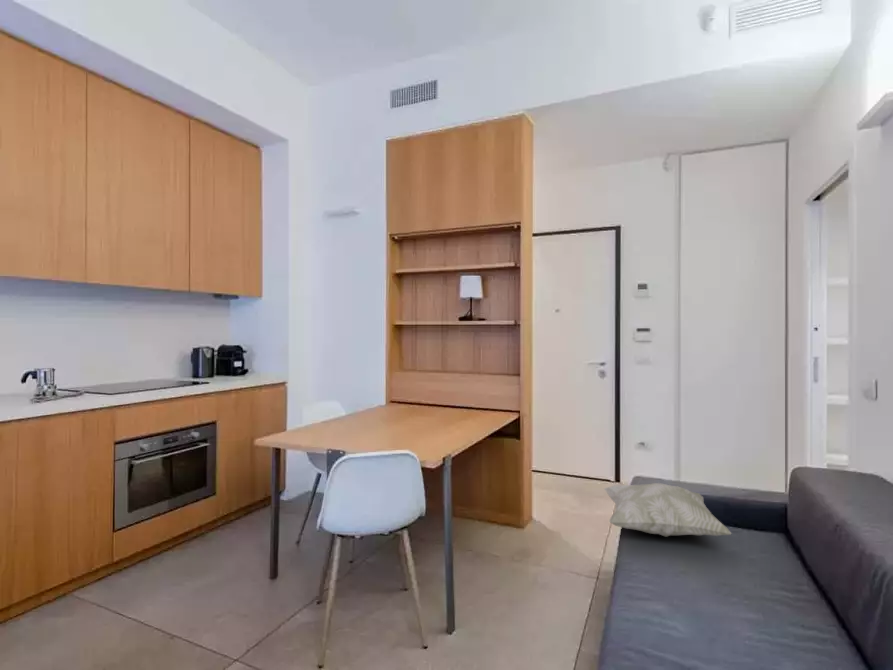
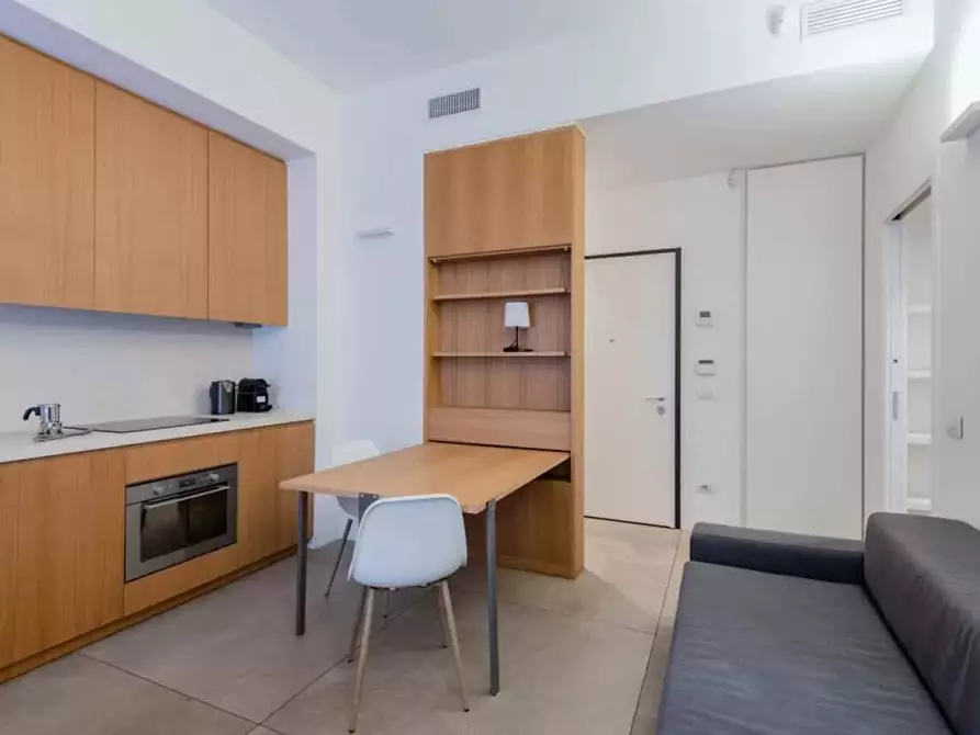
- decorative pillow [603,482,733,538]
